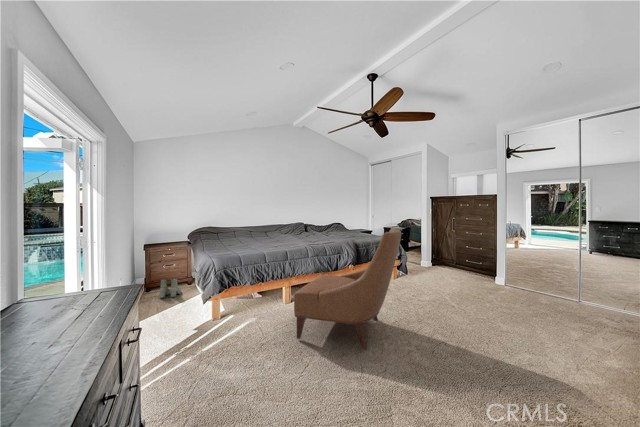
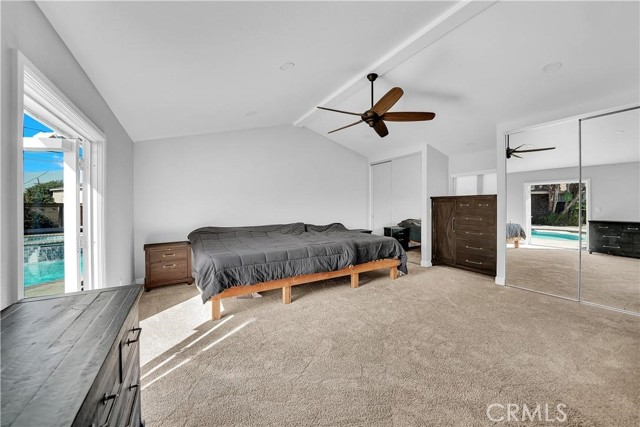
- chair [293,228,402,350]
- boots [159,277,182,299]
